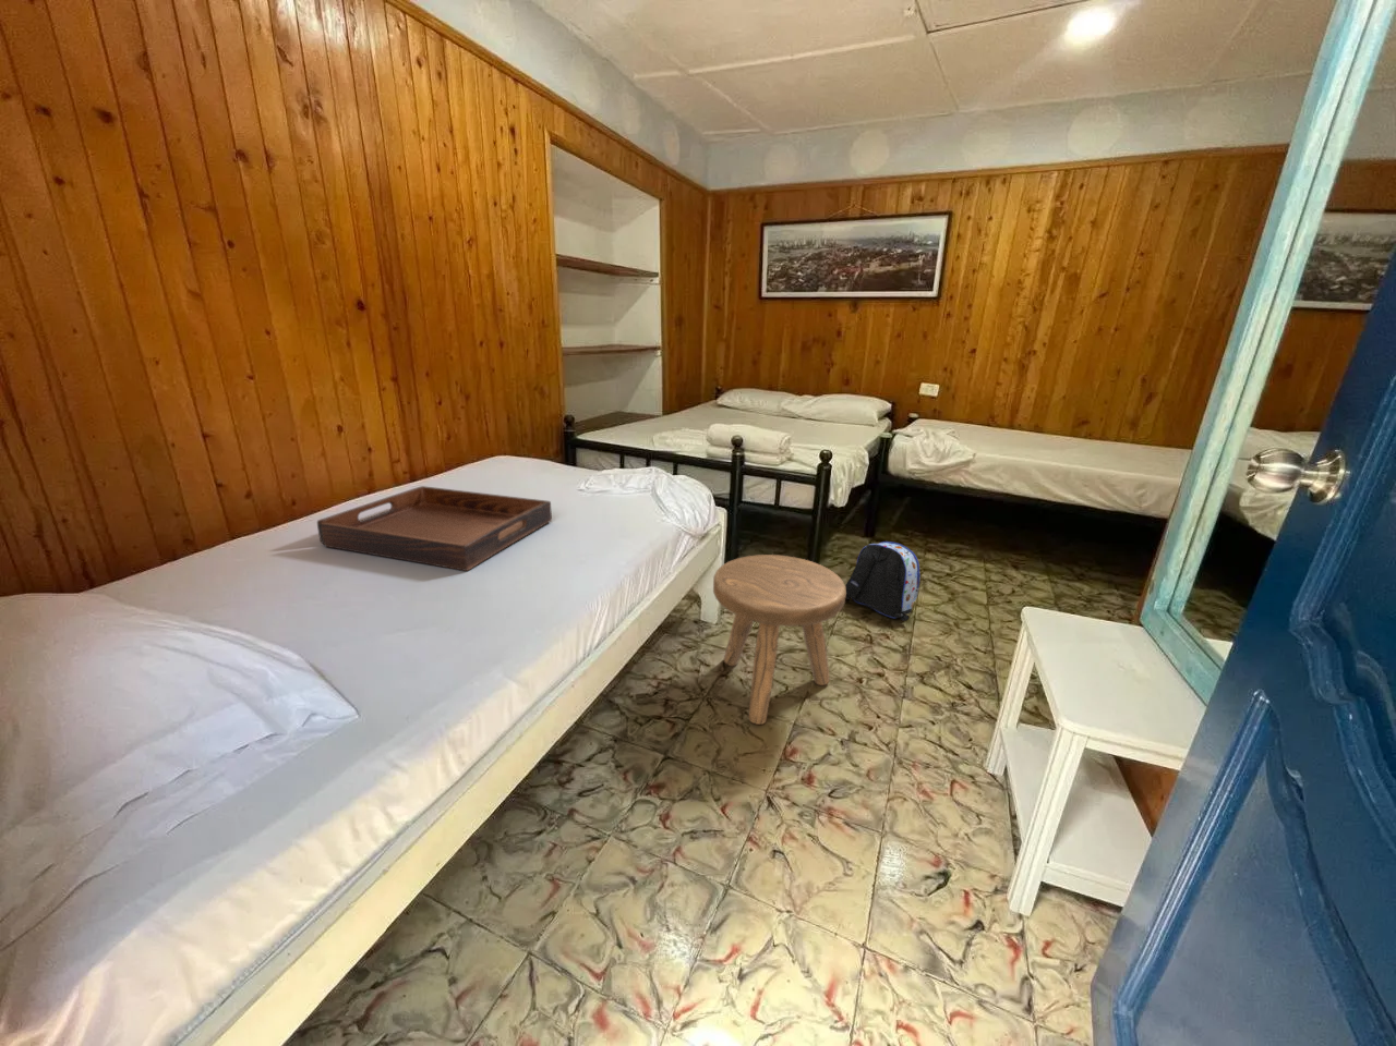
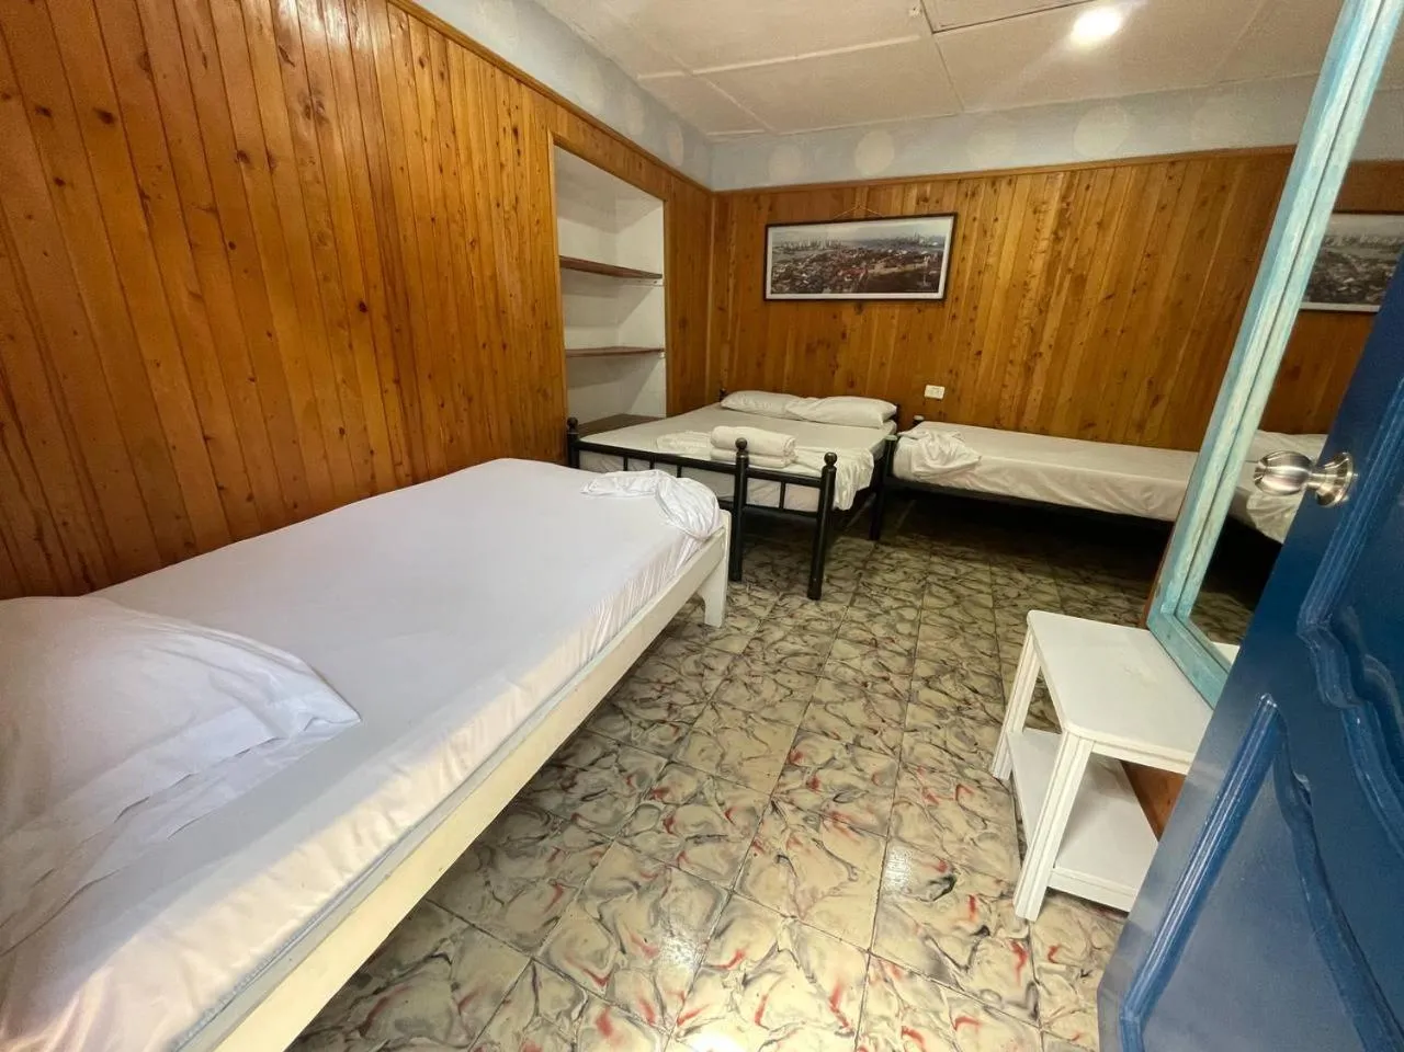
- backpack [845,541,921,622]
- serving tray [317,485,553,572]
- stool [712,554,846,725]
